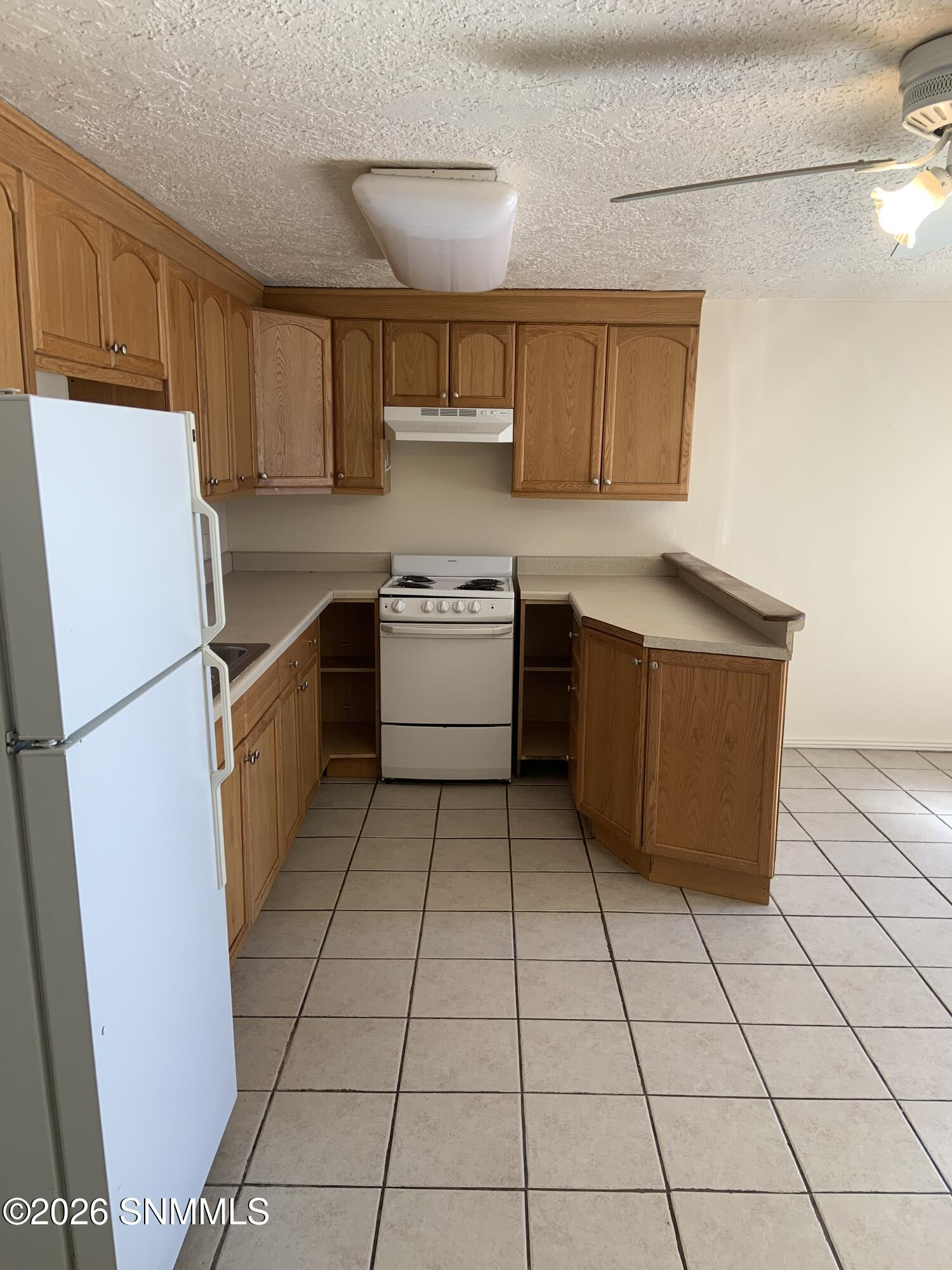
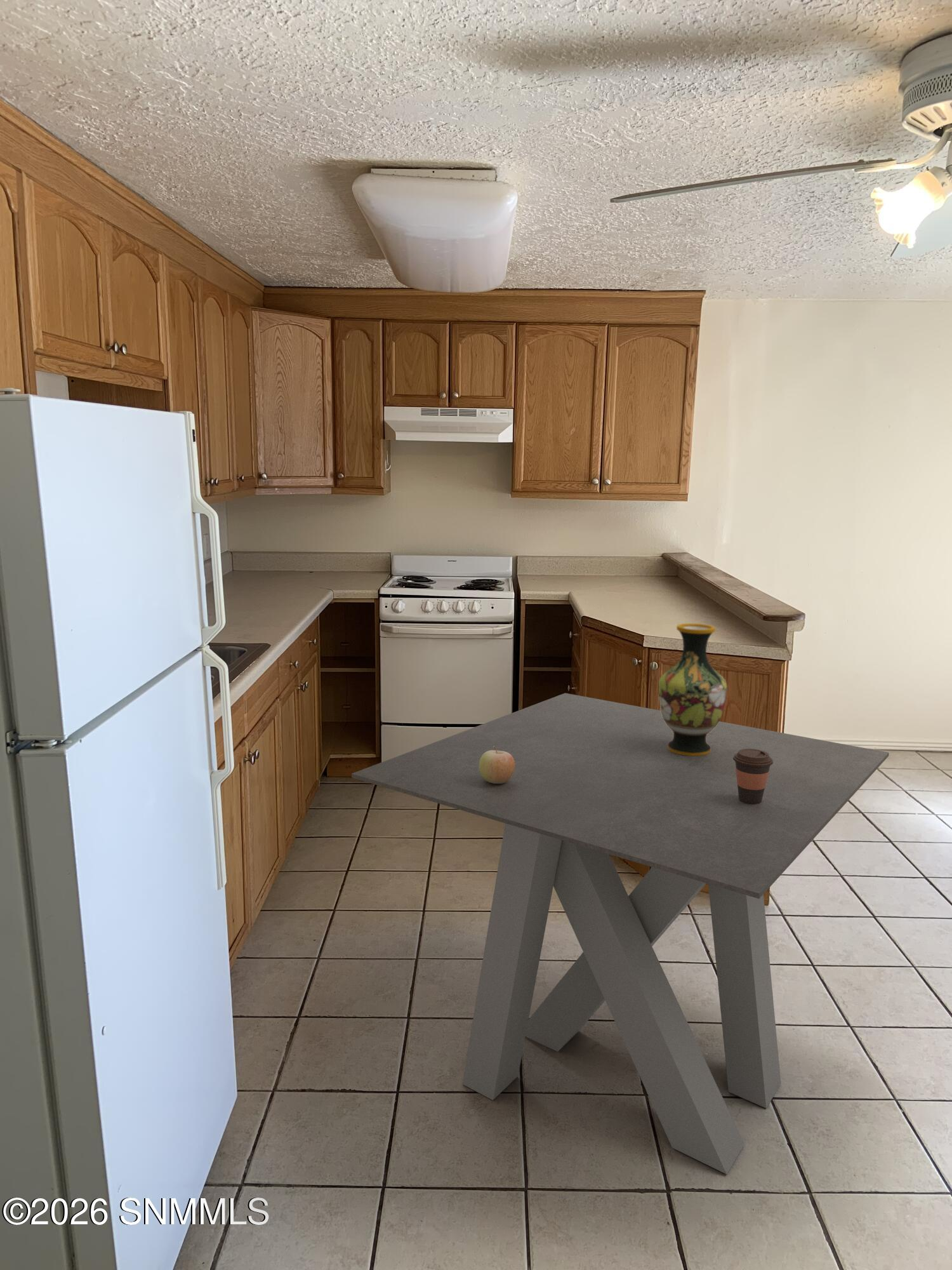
+ dining table [351,693,890,1175]
+ fruit [479,746,515,784]
+ vase [658,623,728,756]
+ coffee cup [733,749,773,804]
